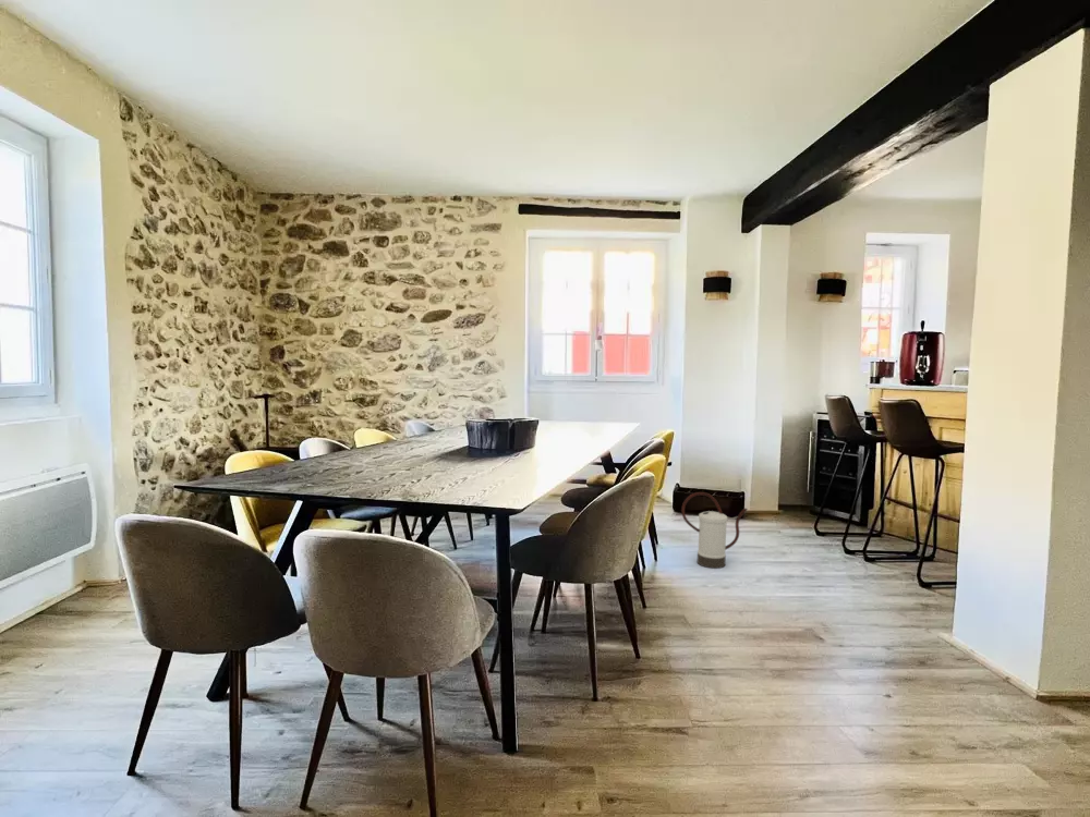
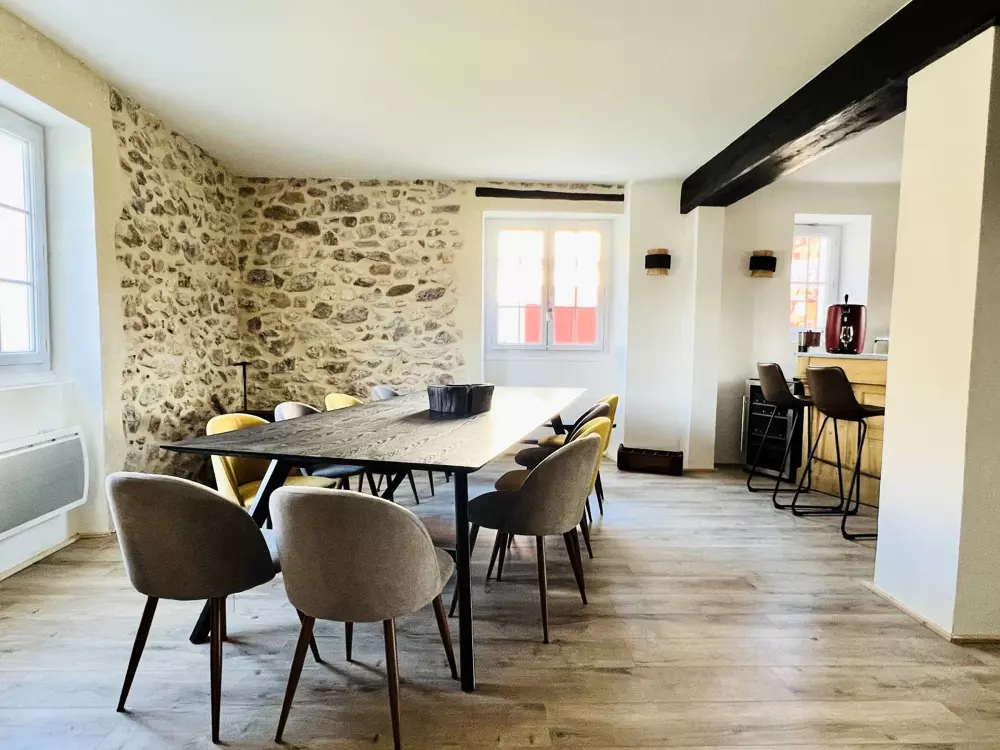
- watering can [680,491,749,570]
